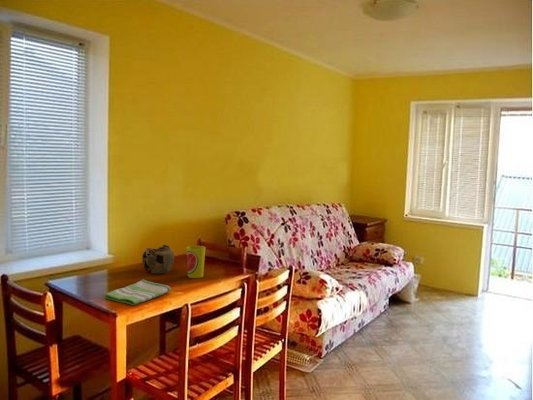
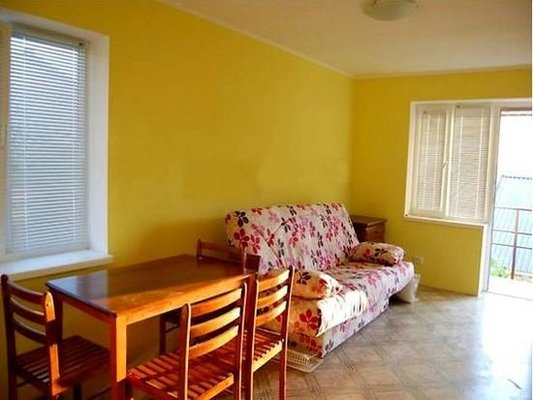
- teapot [141,244,175,275]
- dish towel [103,279,171,306]
- cup [186,245,207,279]
